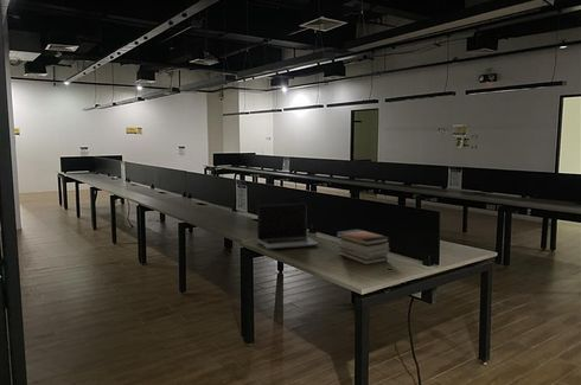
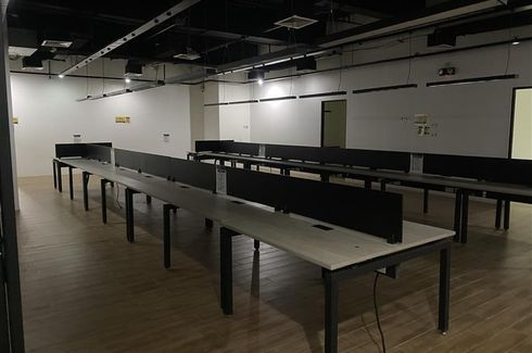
- laptop computer [256,203,319,250]
- book stack [334,229,390,265]
